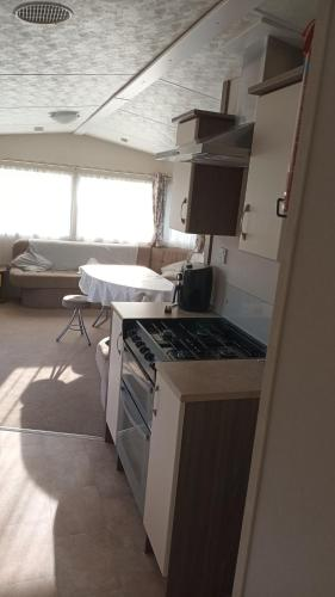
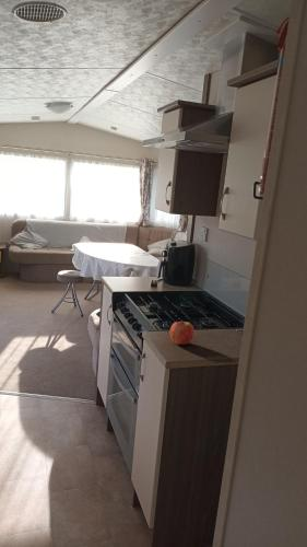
+ fruit [169,321,196,346]
